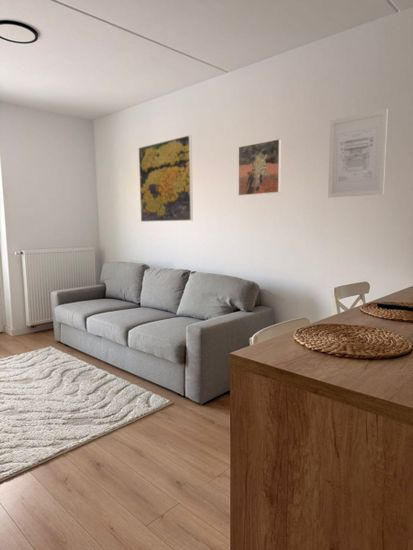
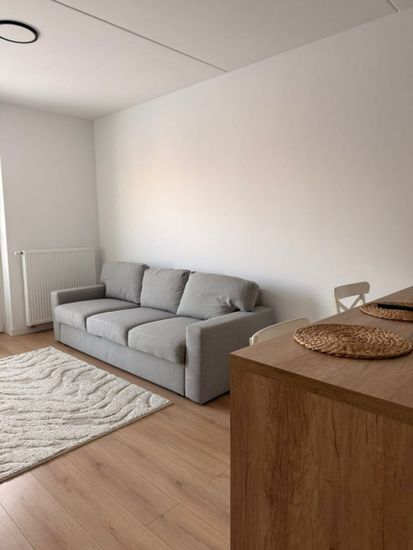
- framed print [138,134,194,223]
- wall art [327,108,389,199]
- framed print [238,138,282,197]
